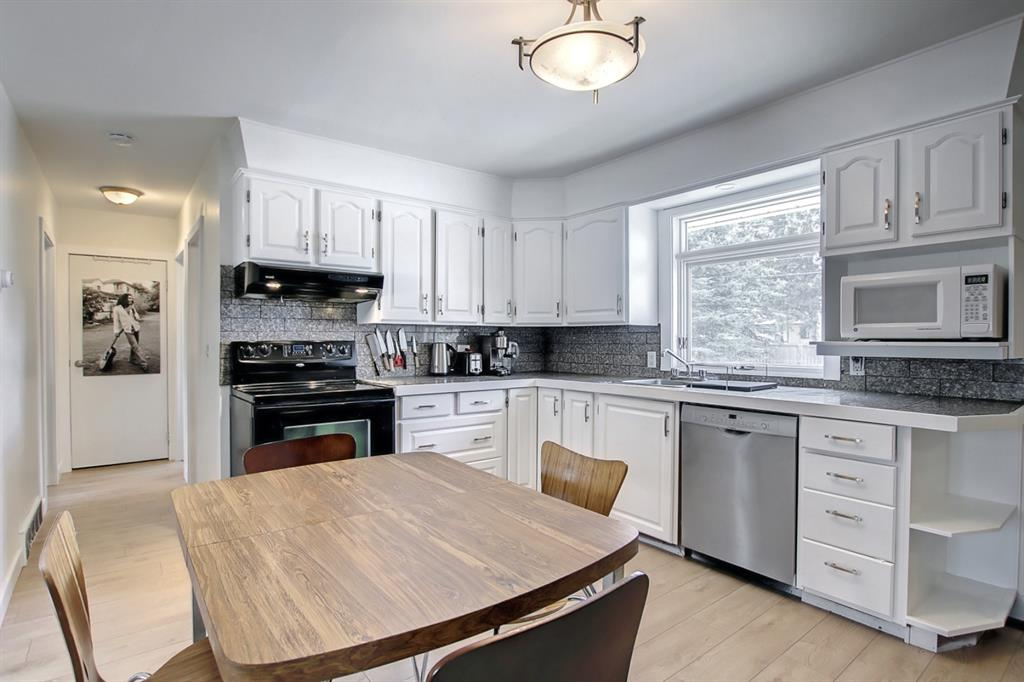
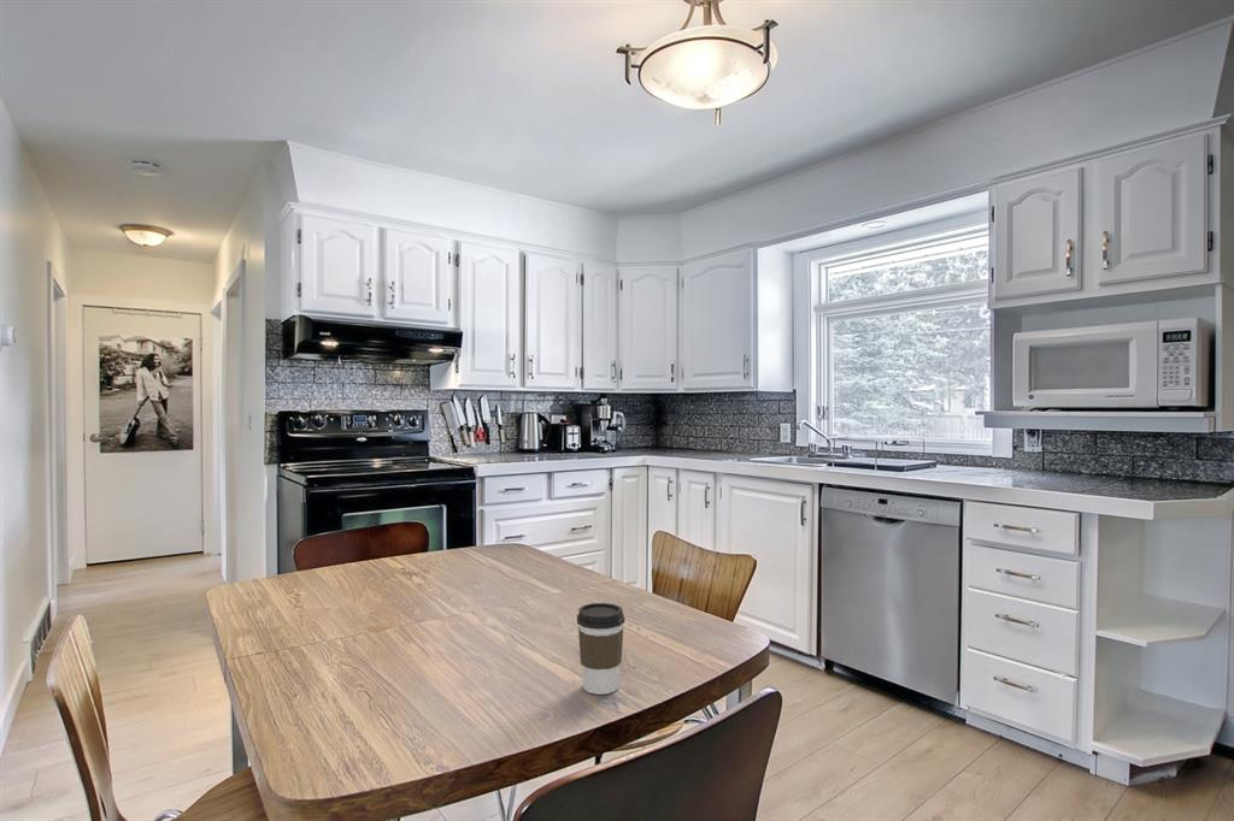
+ coffee cup [576,602,625,696]
